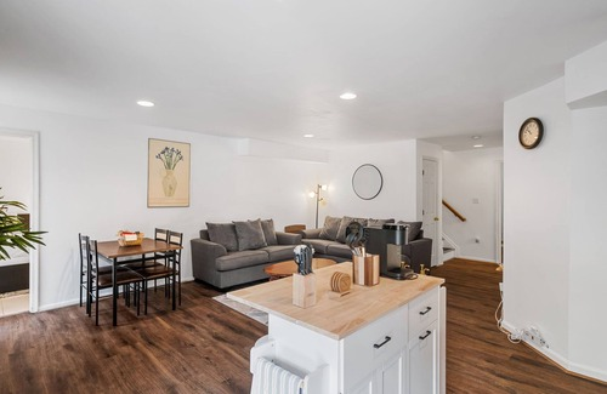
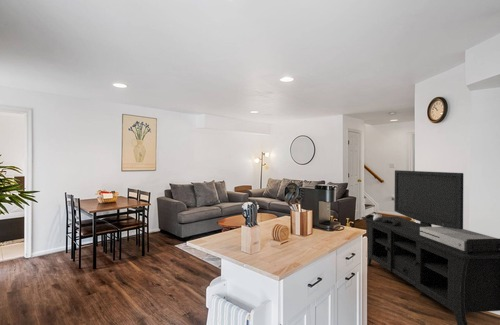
+ media console [360,169,500,325]
